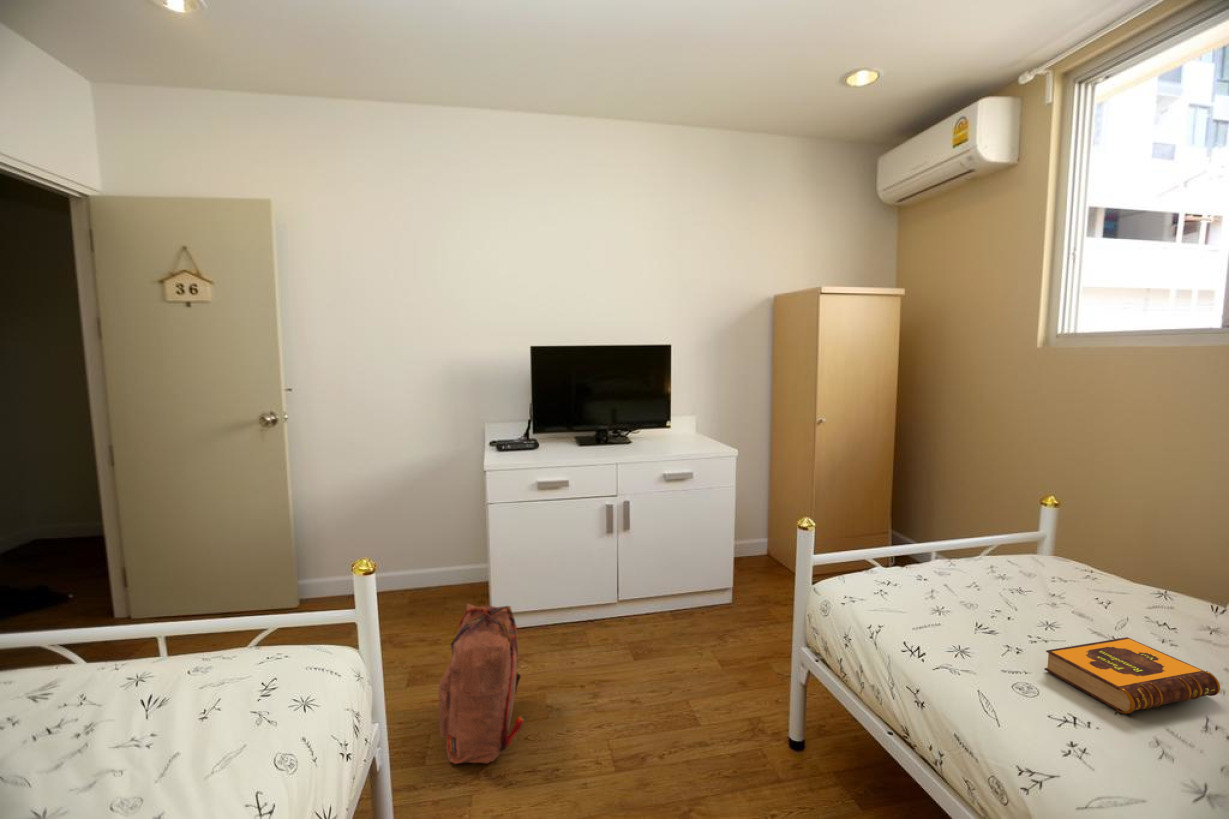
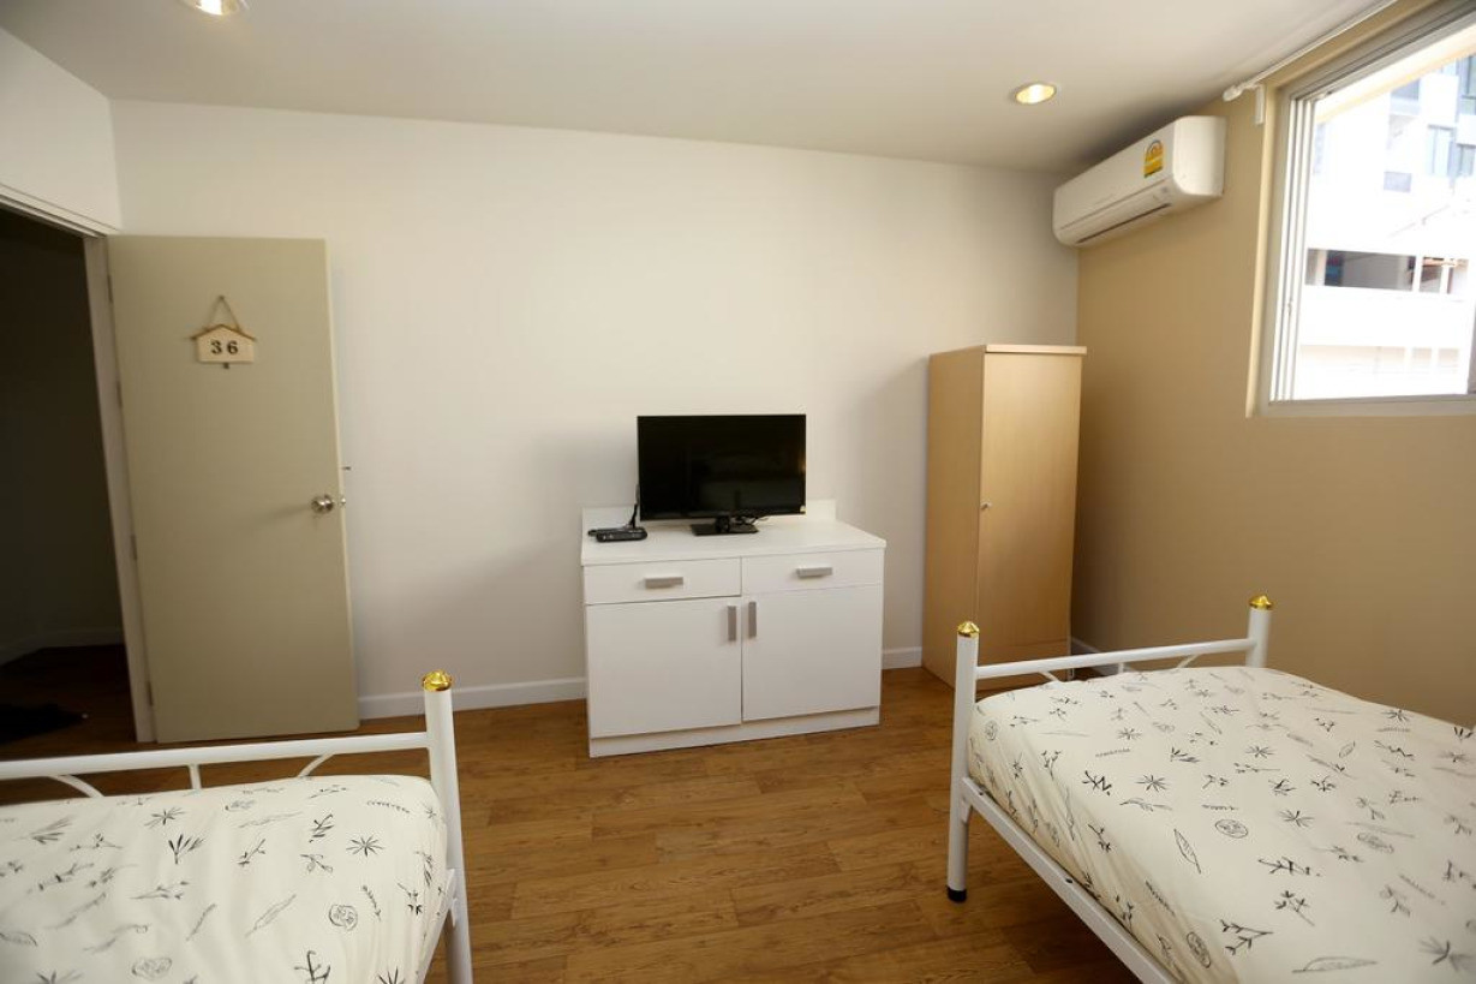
- hardback book [1044,636,1221,715]
- backpack [437,603,527,765]
